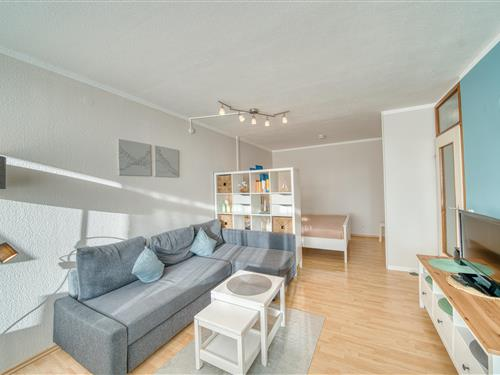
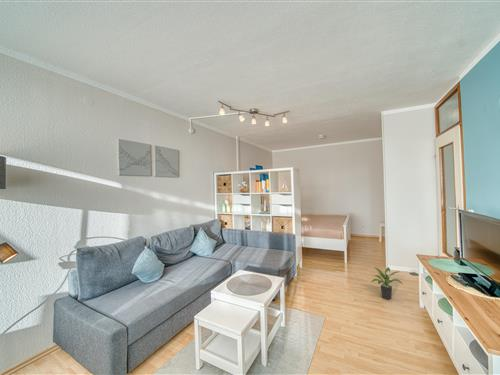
+ potted plant [371,266,404,301]
